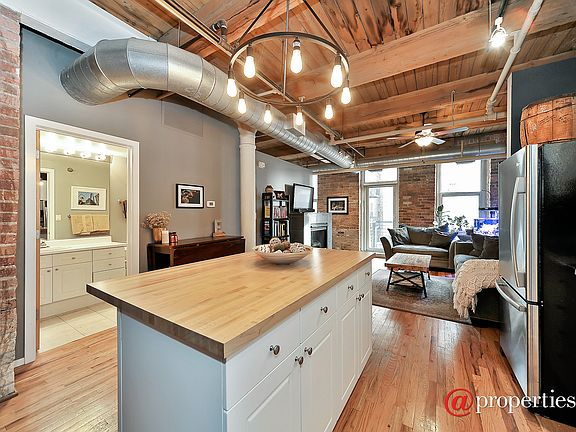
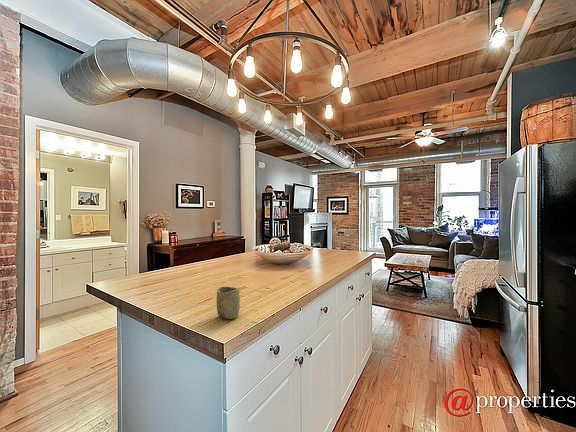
+ cup [216,286,241,320]
